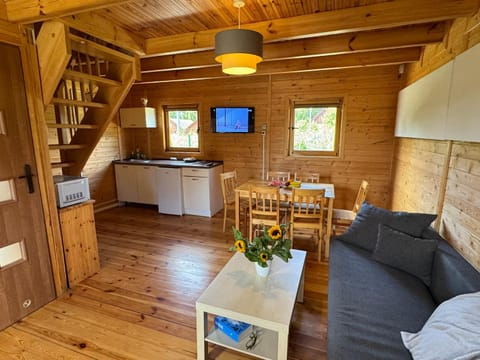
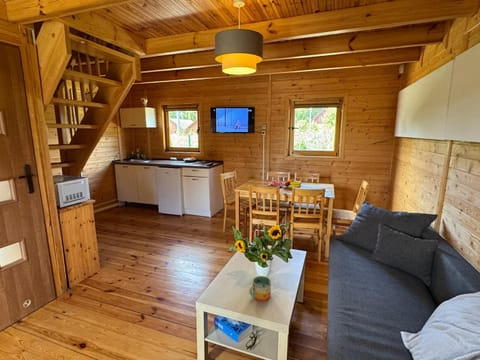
+ mug [248,275,272,302]
